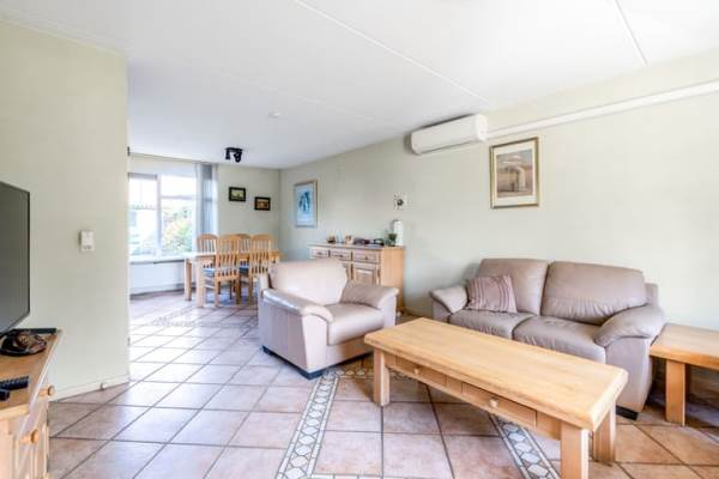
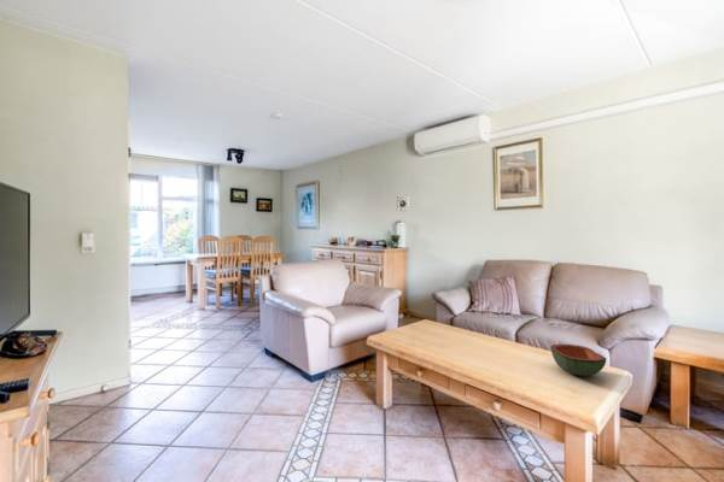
+ bowl [550,343,607,377]
